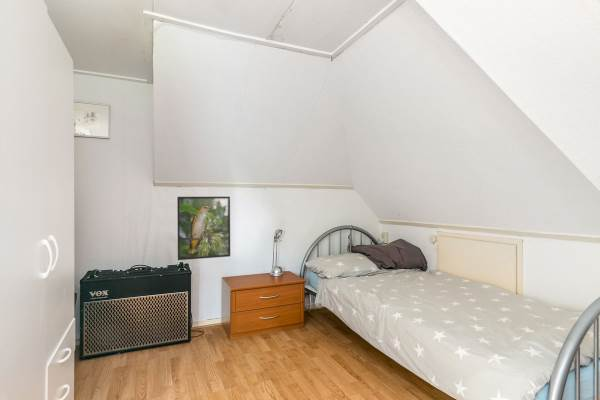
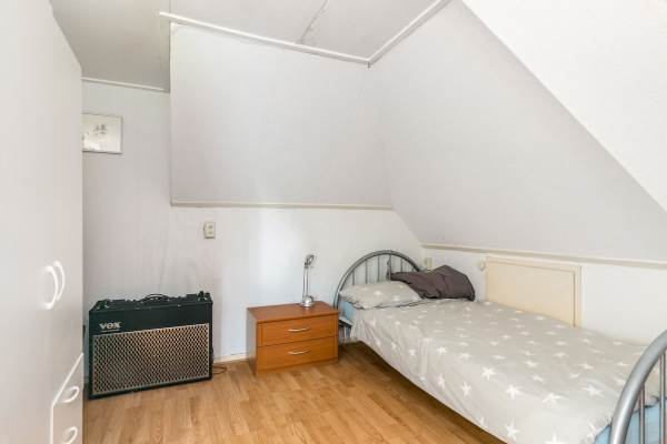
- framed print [176,196,231,261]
